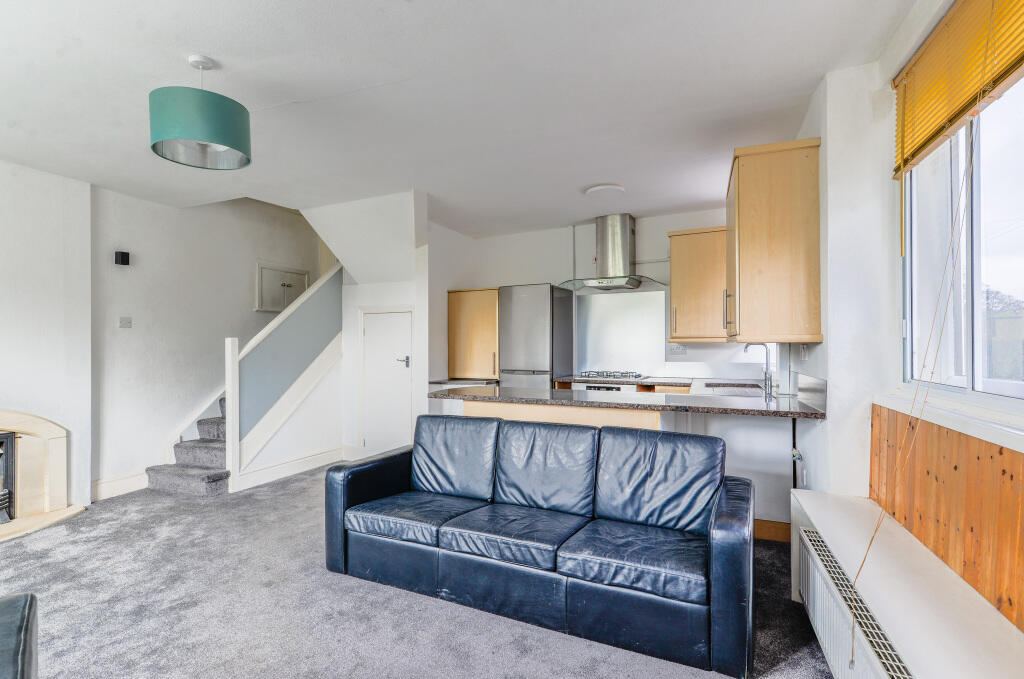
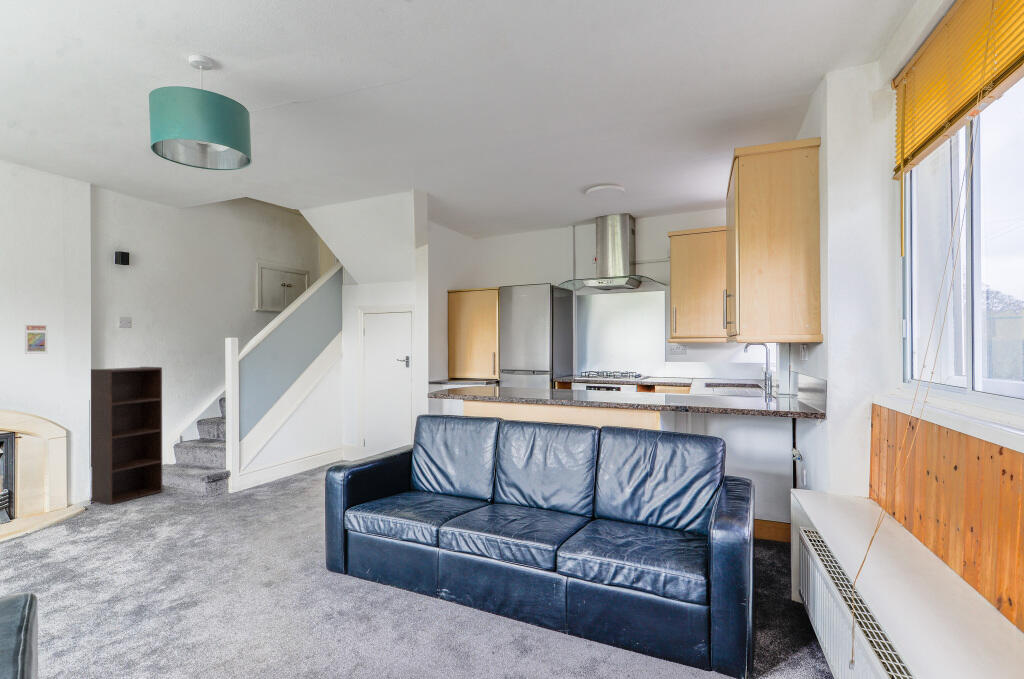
+ shelf [89,366,163,506]
+ trading card display case [24,324,48,355]
